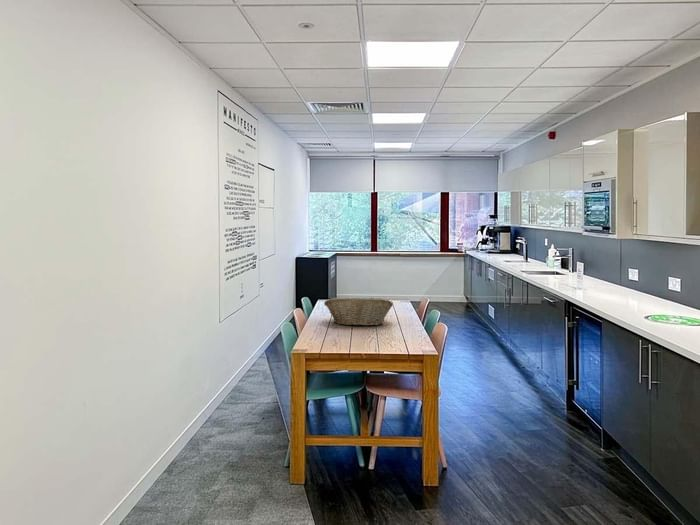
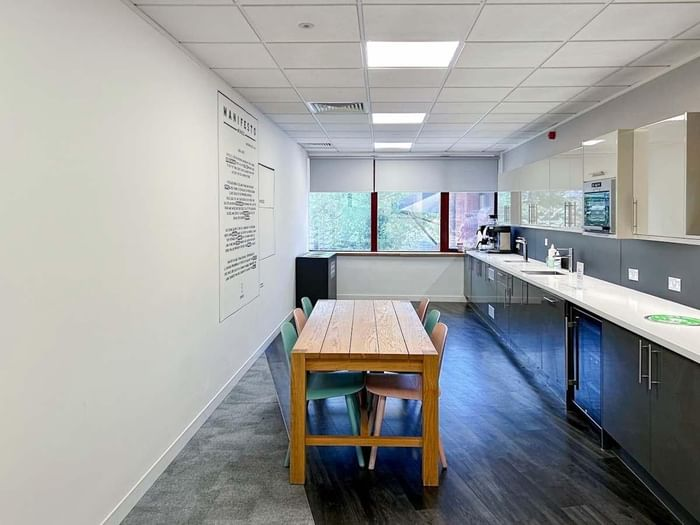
- fruit basket [323,297,394,327]
